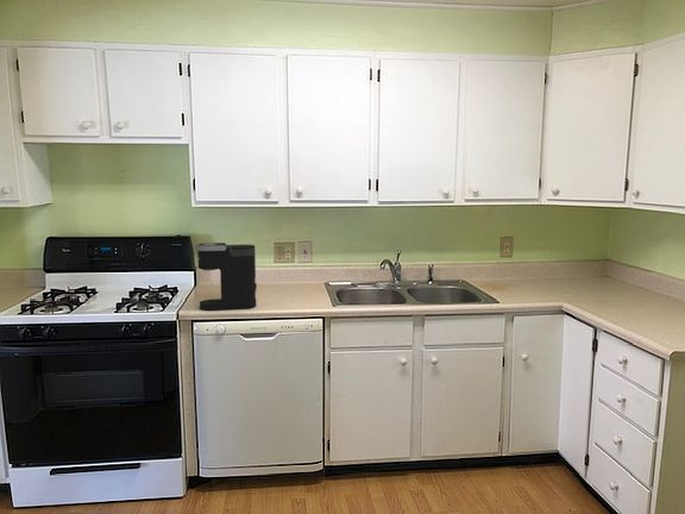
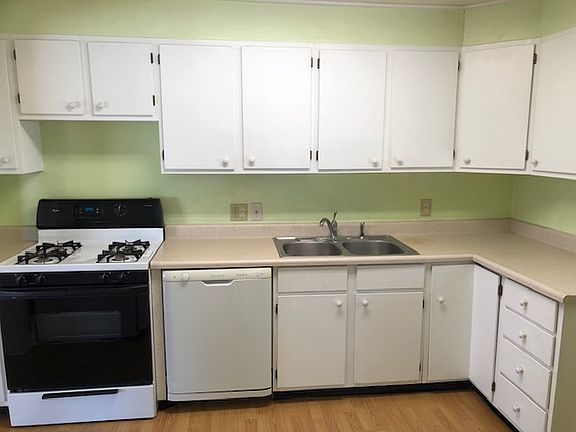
- coffee maker [195,242,258,312]
